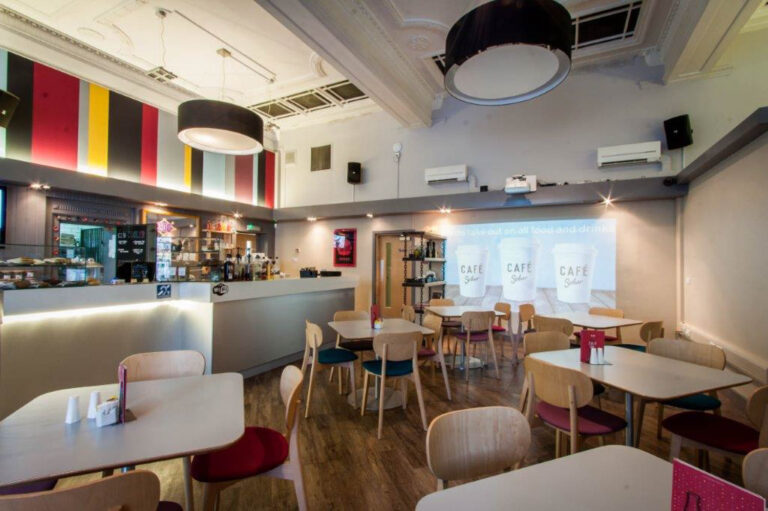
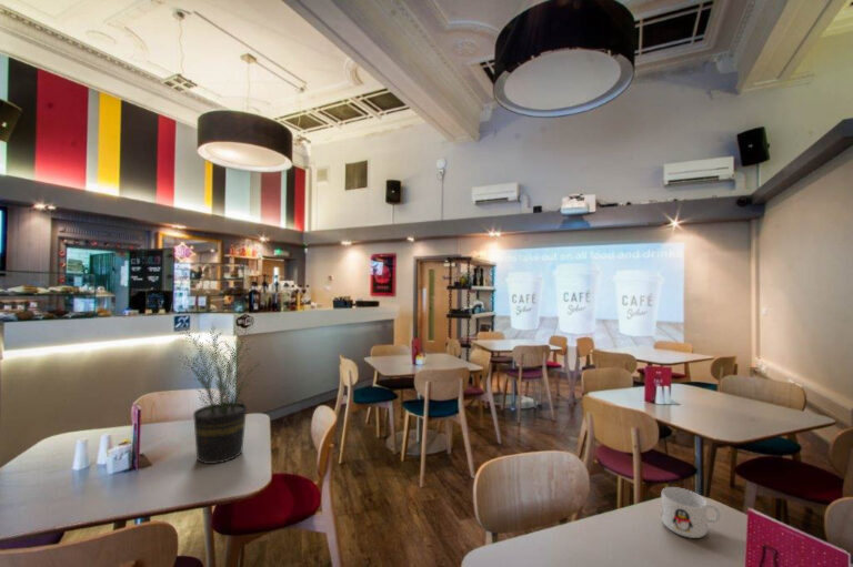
+ mug [660,486,722,539]
+ potted plant [177,318,262,465]
